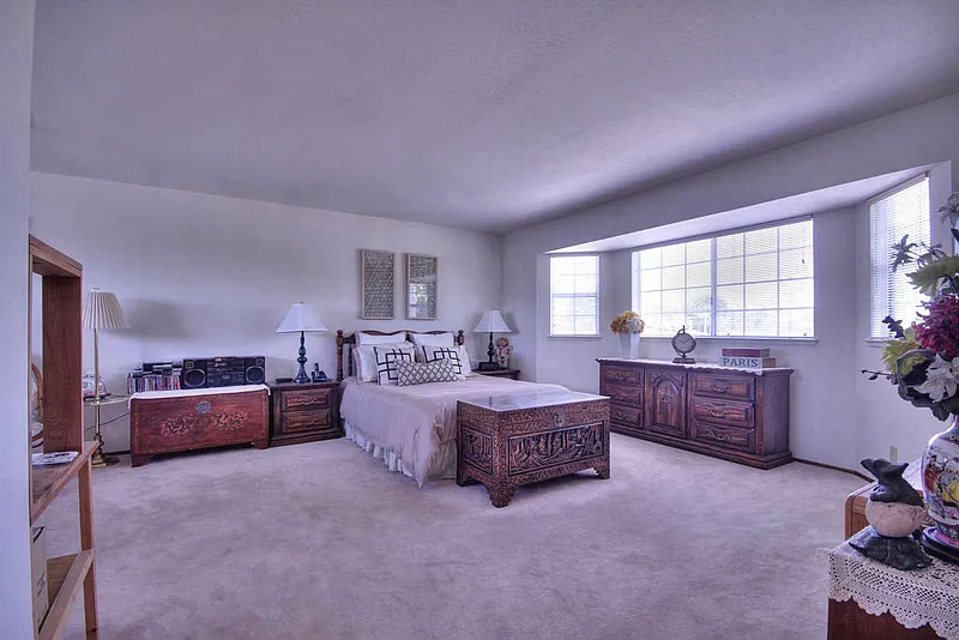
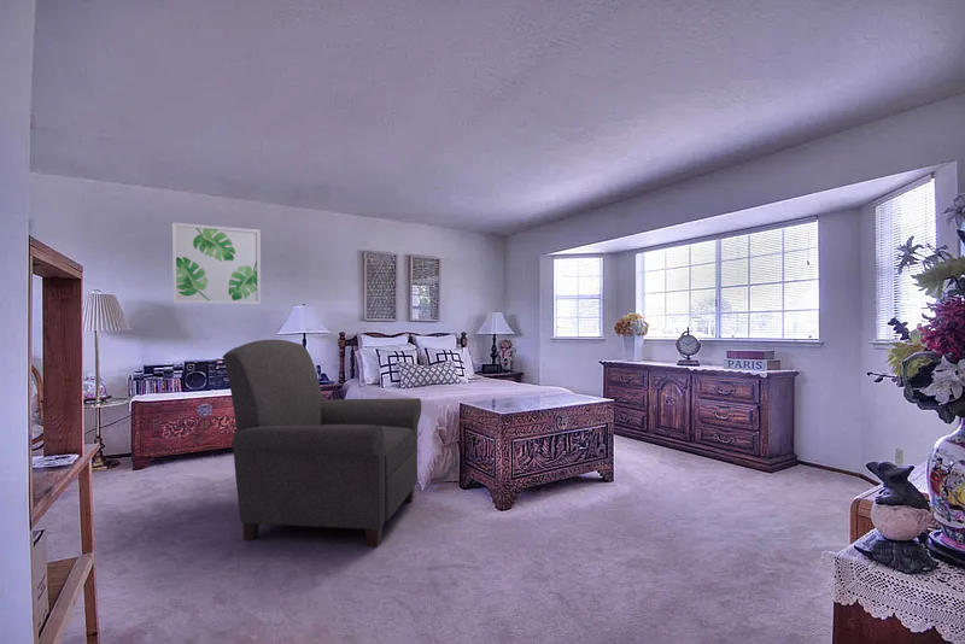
+ chair [222,338,422,549]
+ wall art [171,221,262,305]
